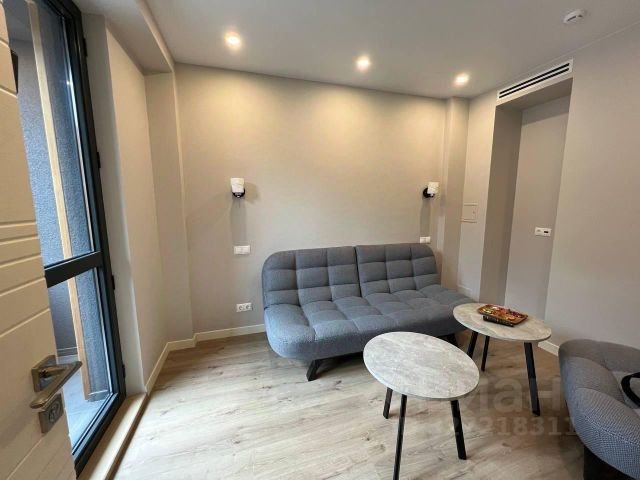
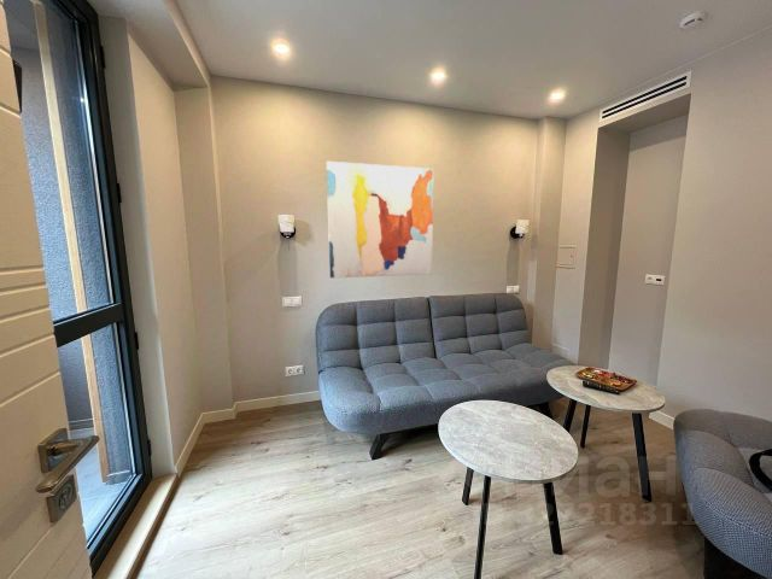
+ wall art [326,160,434,279]
